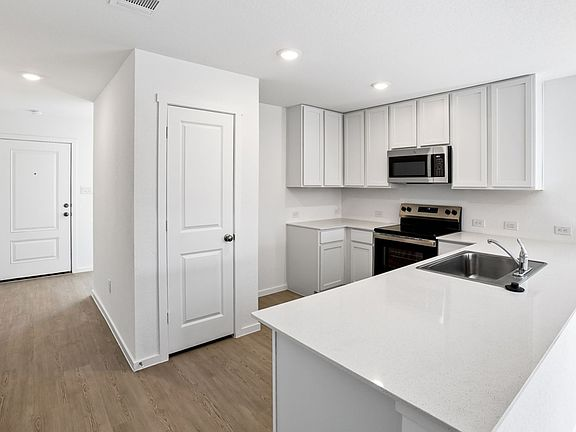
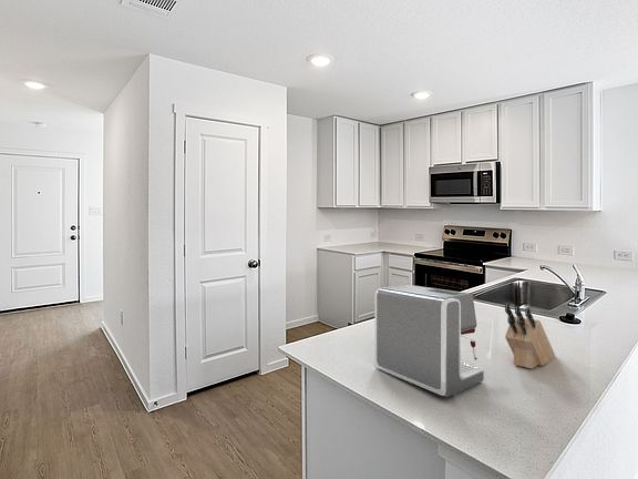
+ knife block [504,303,556,369]
+ coffee maker [373,284,485,398]
